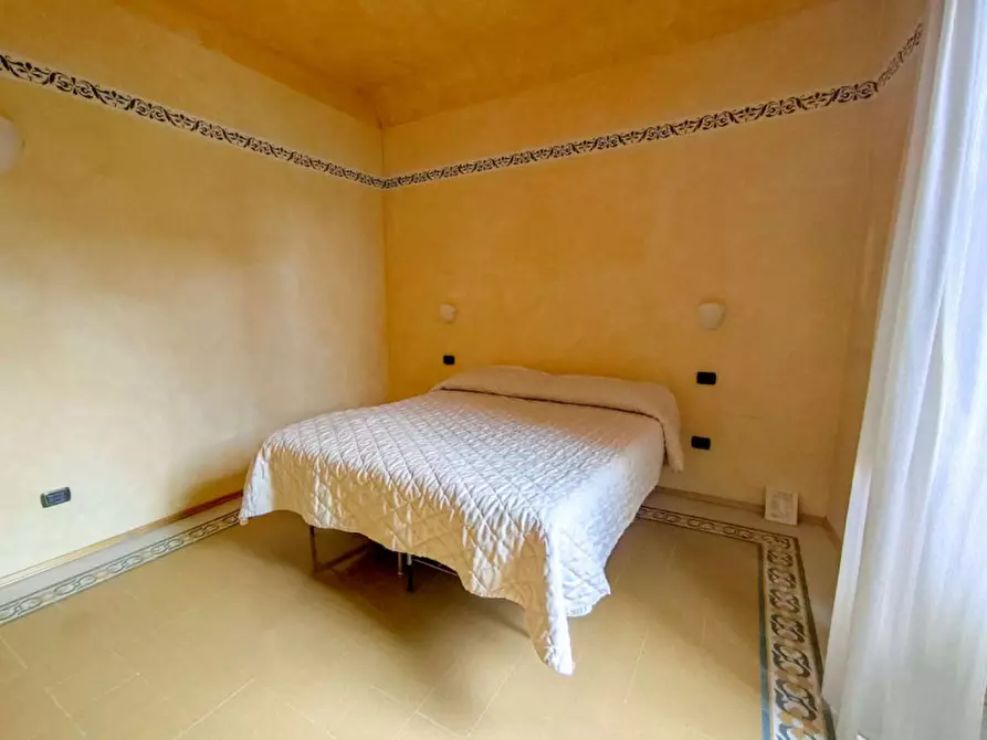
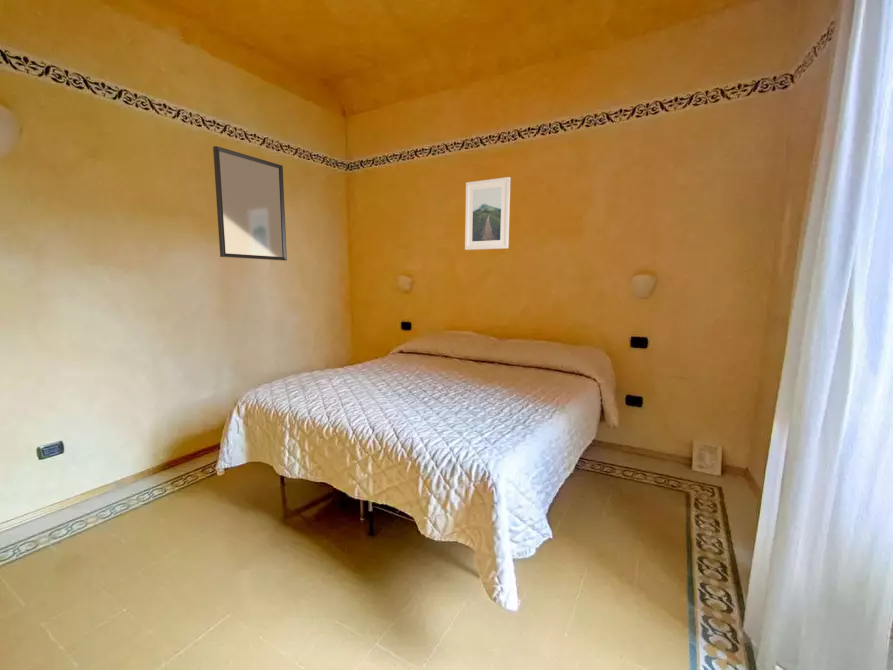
+ home mirror [212,145,288,262]
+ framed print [464,176,512,251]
